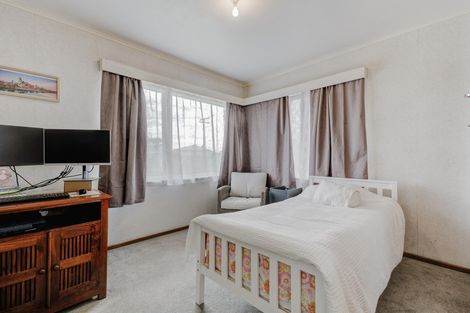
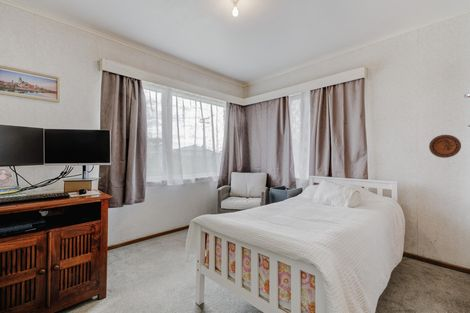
+ decorative plate [428,134,462,159]
